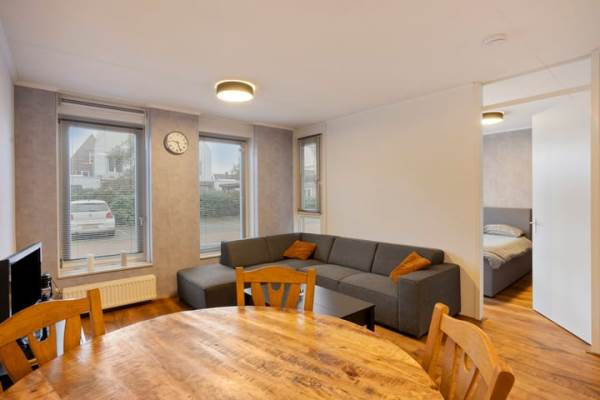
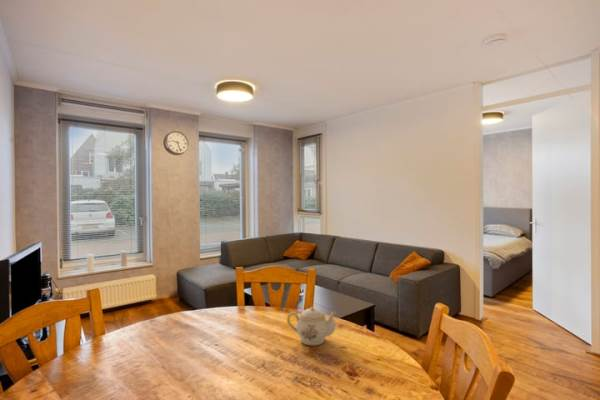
+ teapot [286,306,337,347]
